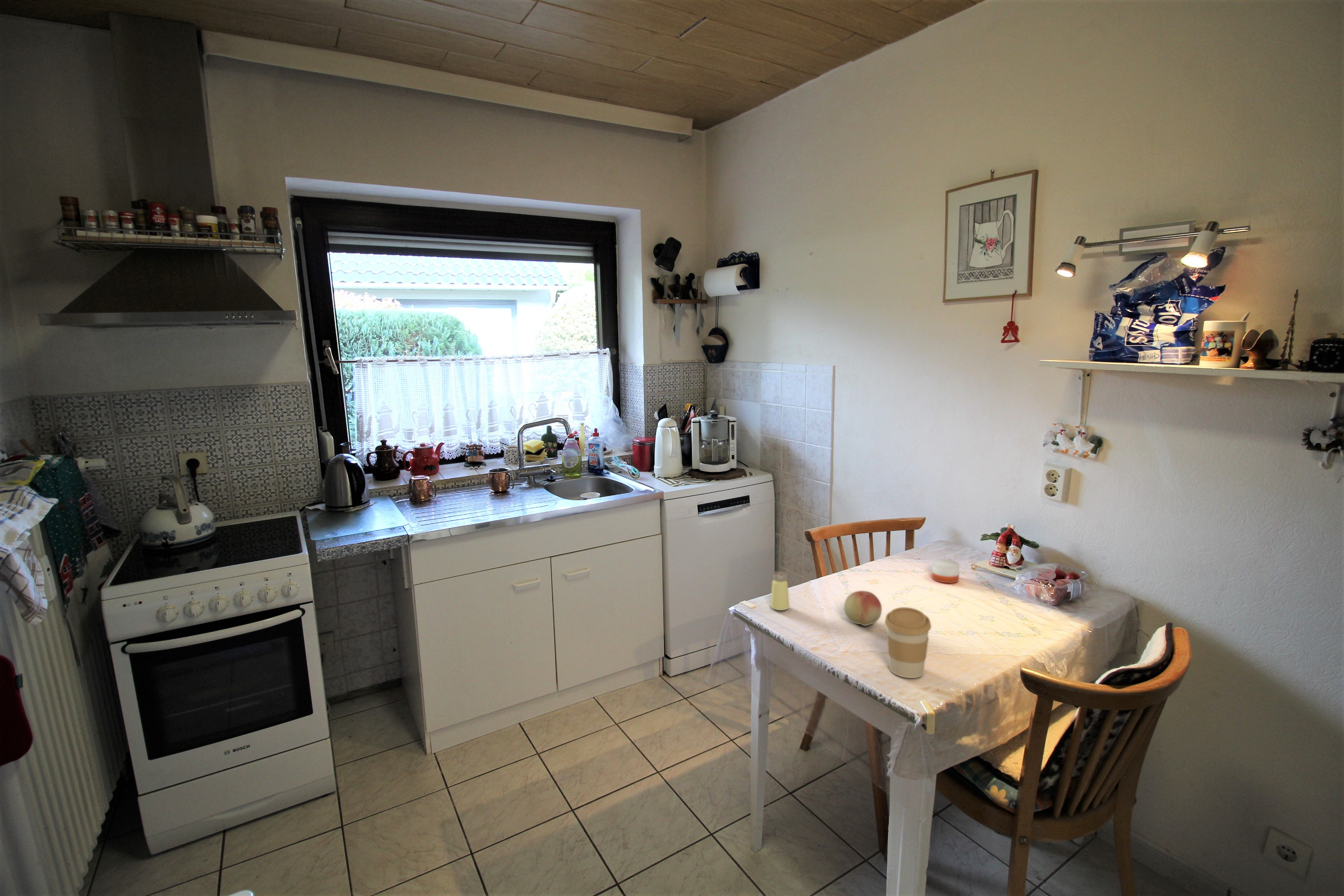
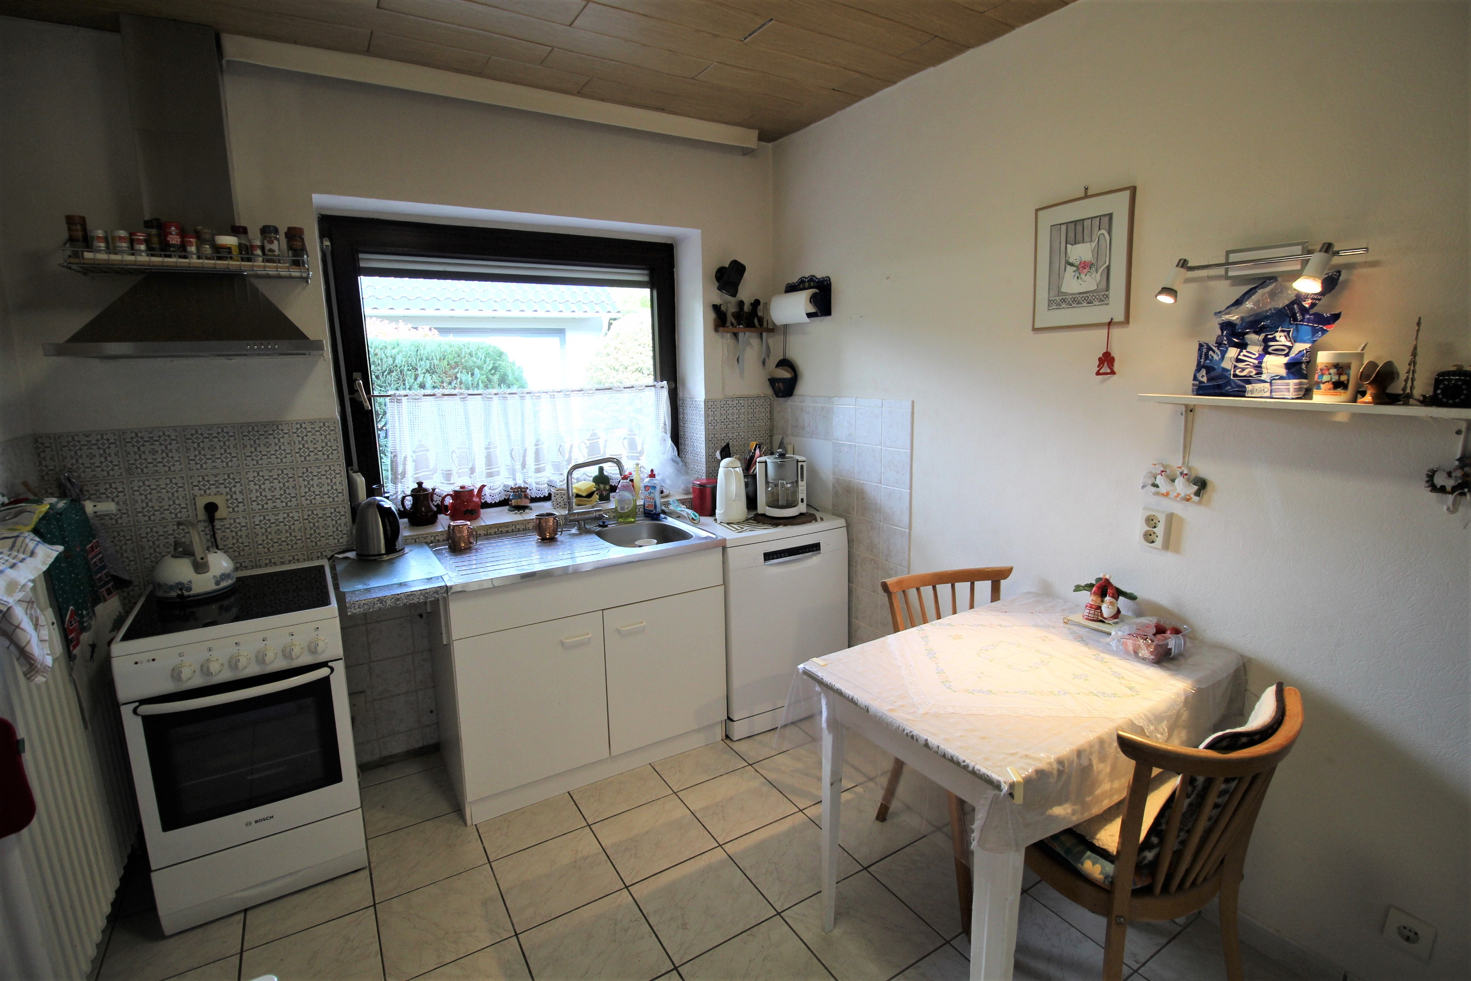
- candle [931,548,960,583]
- coffee cup [884,607,932,679]
- fruit [843,590,882,626]
- saltshaker [770,570,790,611]
